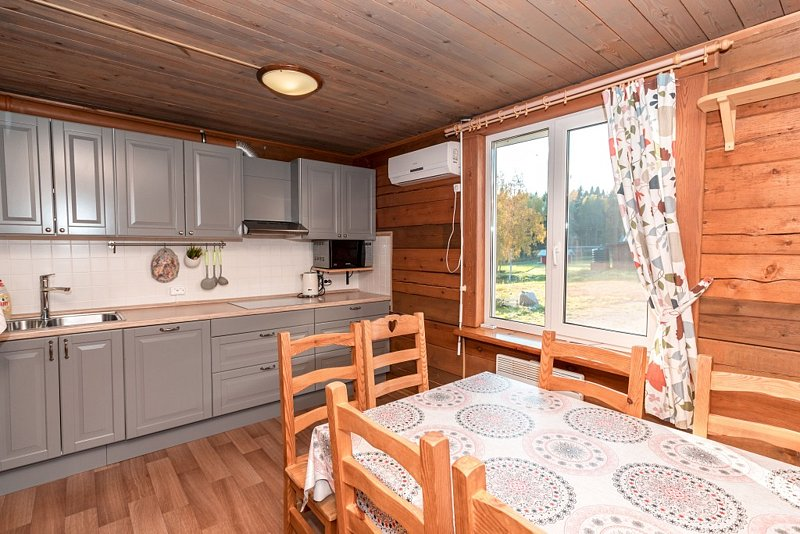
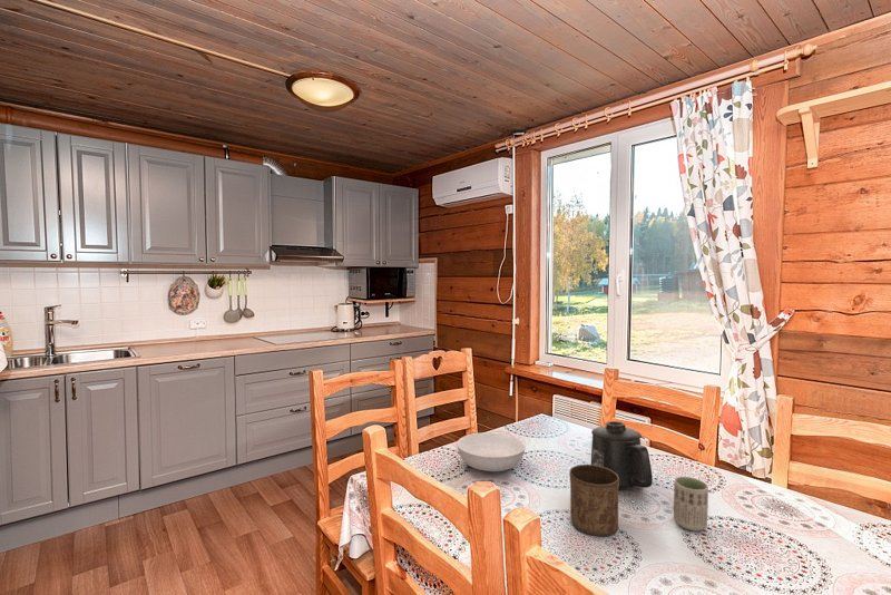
+ cup [568,464,619,537]
+ mug [590,420,654,490]
+ cup [673,476,709,533]
+ serving bowl [456,431,526,472]
